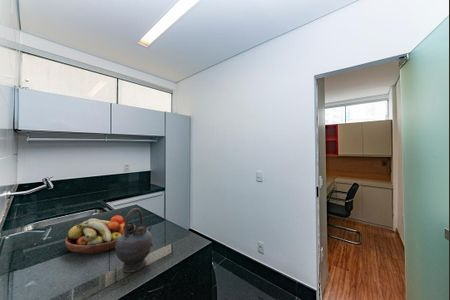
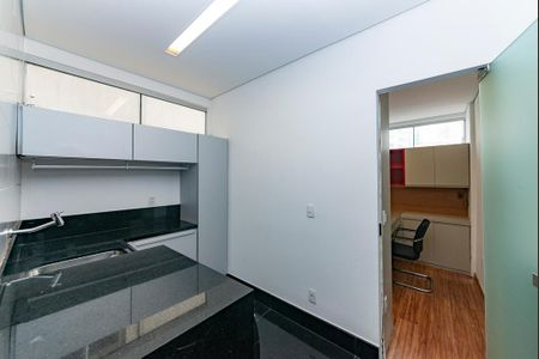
- fruit bowl [64,214,136,255]
- teapot [114,207,154,273]
